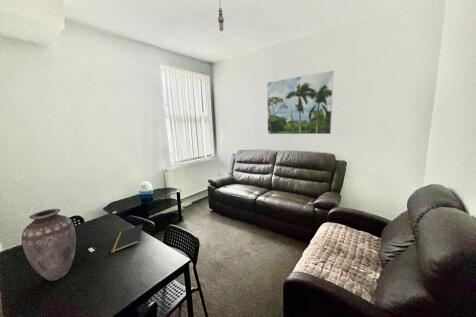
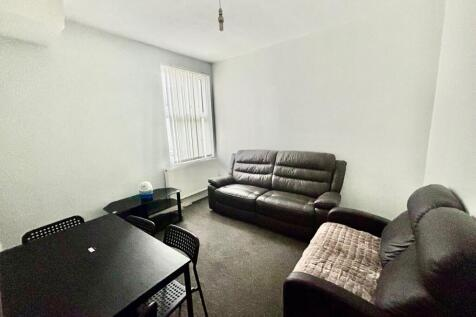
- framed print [266,70,335,135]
- vase [21,208,77,282]
- notepad [110,223,144,254]
